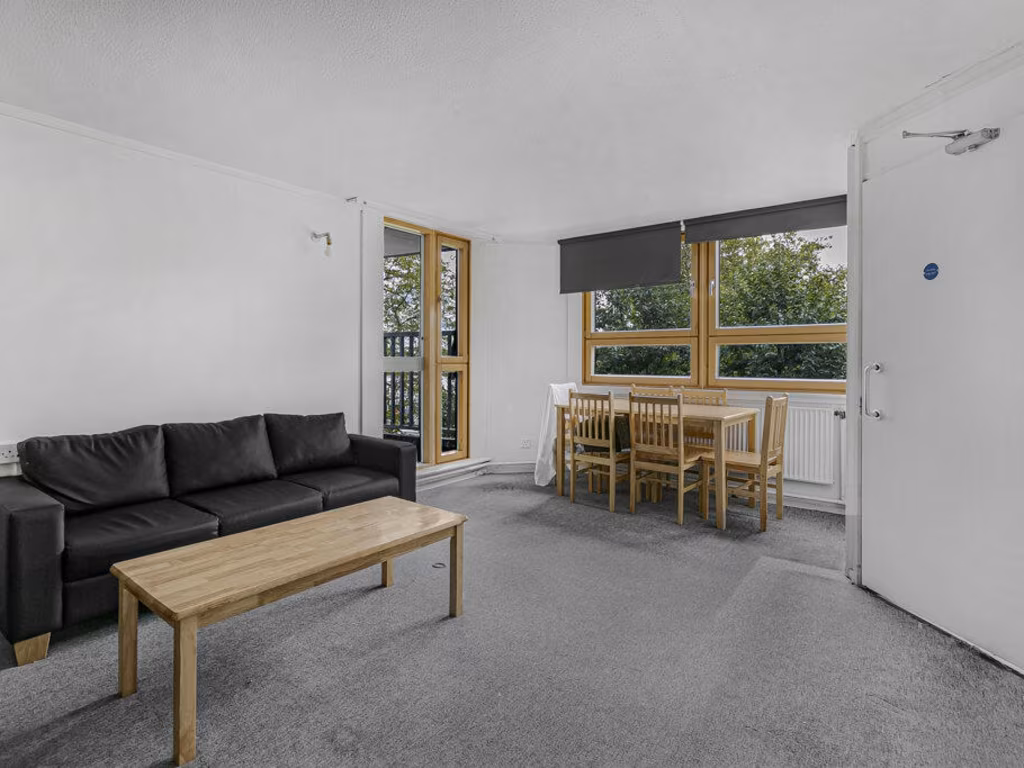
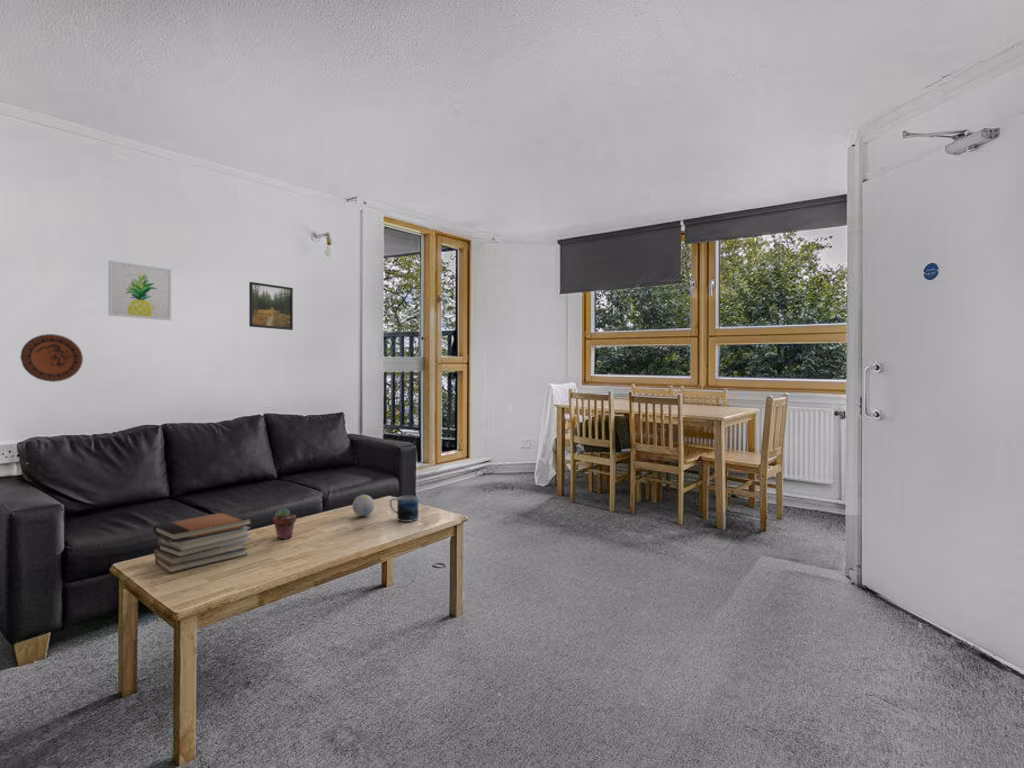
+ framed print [248,281,294,331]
+ decorative plate [19,333,84,383]
+ potted succulent [272,507,297,540]
+ book stack [153,510,254,574]
+ mug [389,495,419,523]
+ wall art [108,260,172,321]
+ decorative ball [351,494,375,517]
